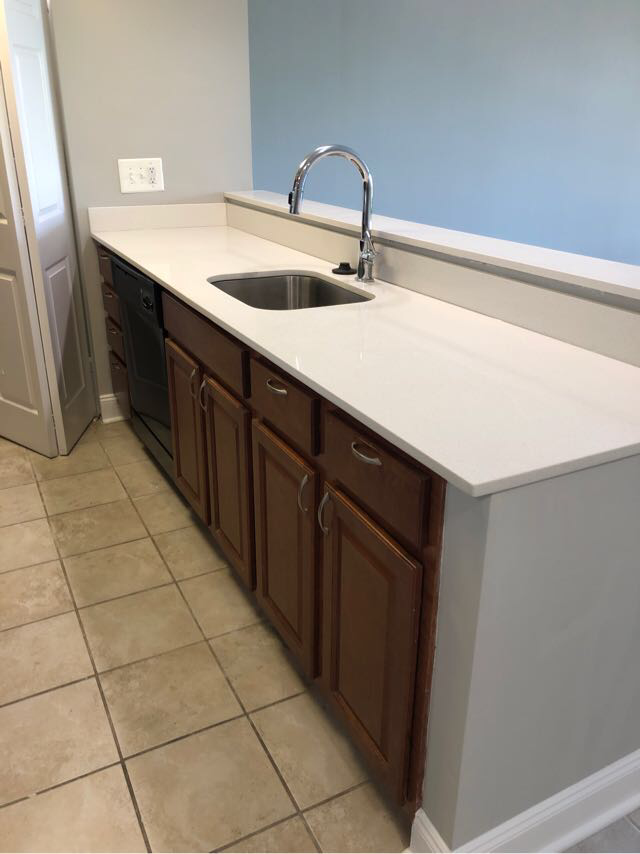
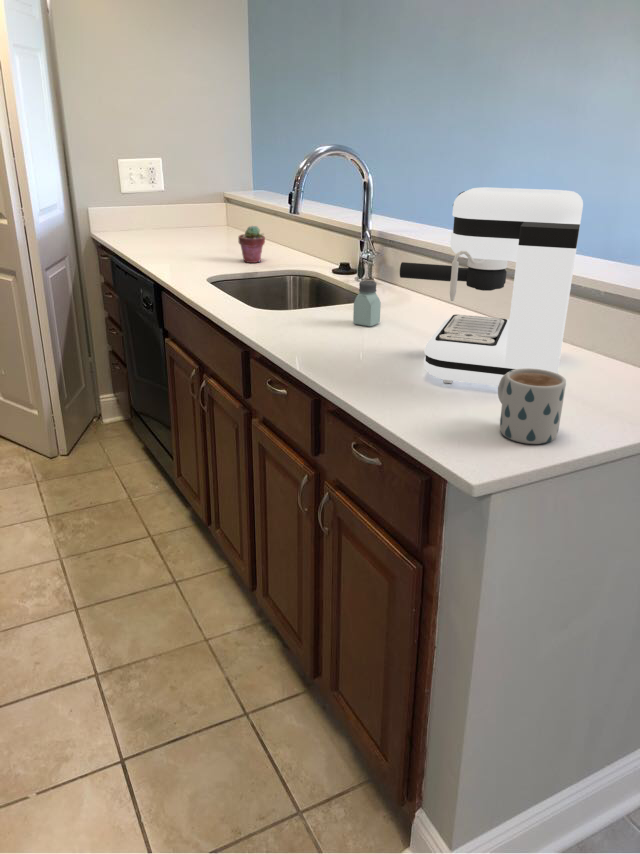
+ mug [497,368,567,445]
+ potted succulent [237,225,266,264]
+ saltshaker [352,280,382,327]
+ coffee maker [399,187,584,387]
